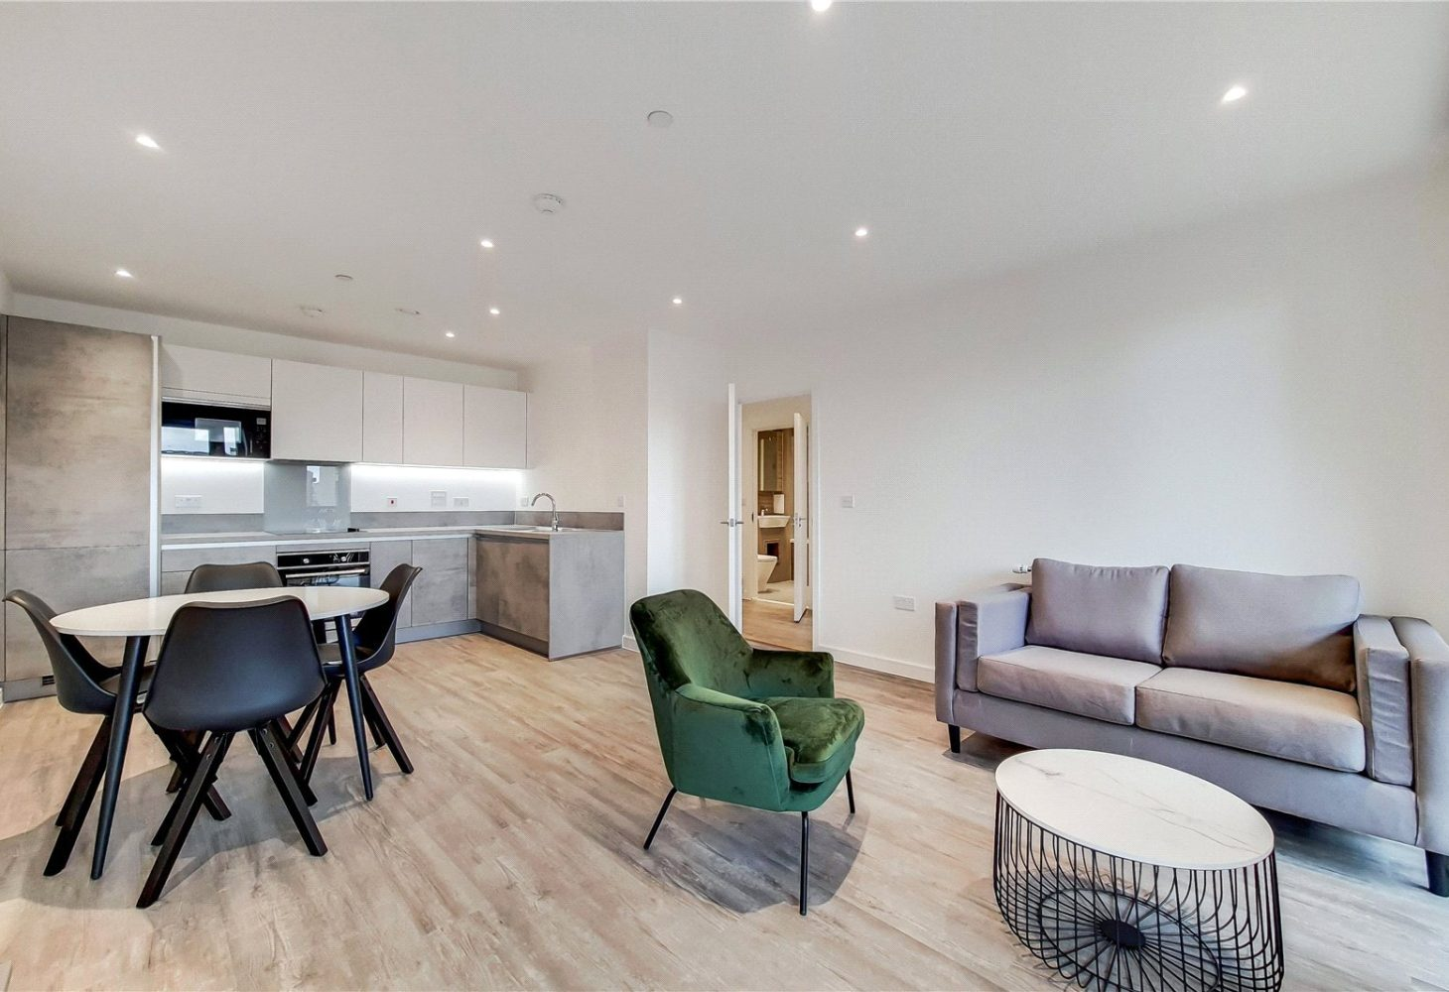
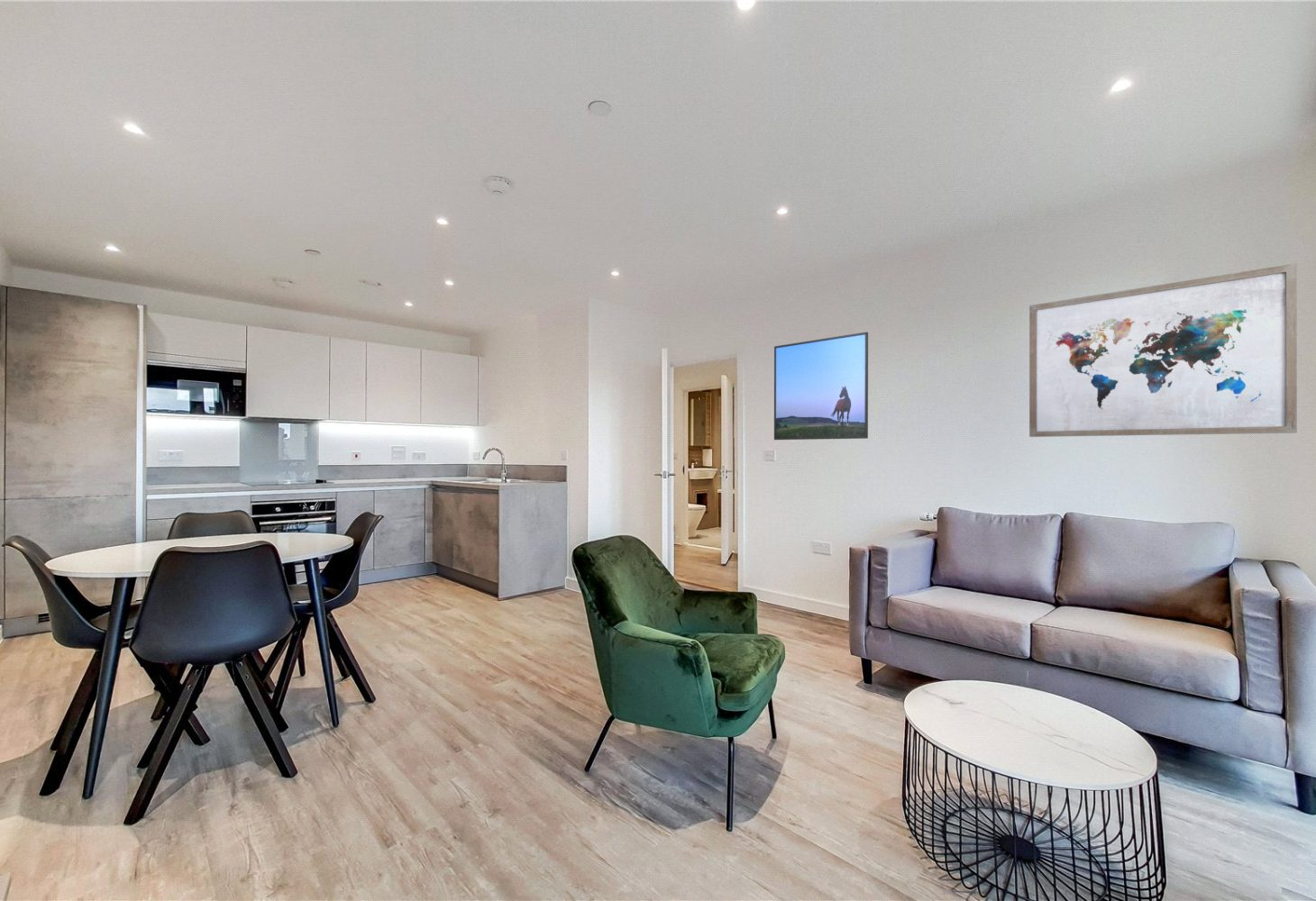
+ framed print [773,331,869,441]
+ wall art [1028,262,1298,438]
